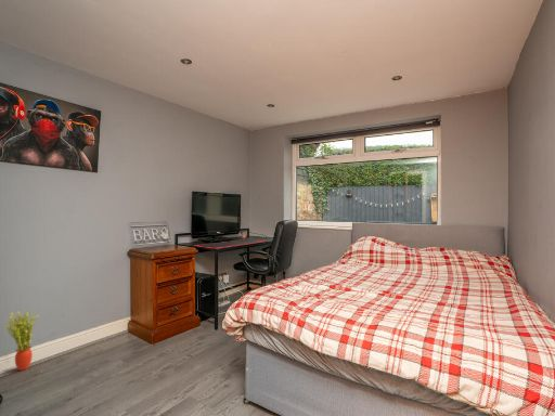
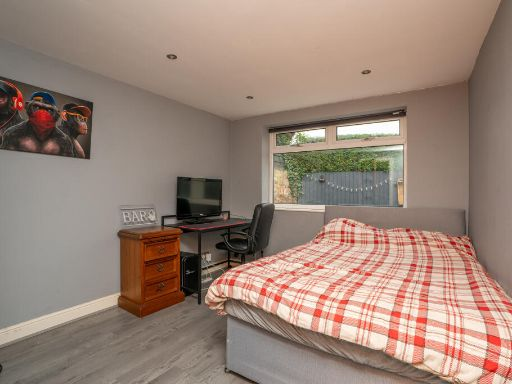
- potted plant [3,310,40,372]
